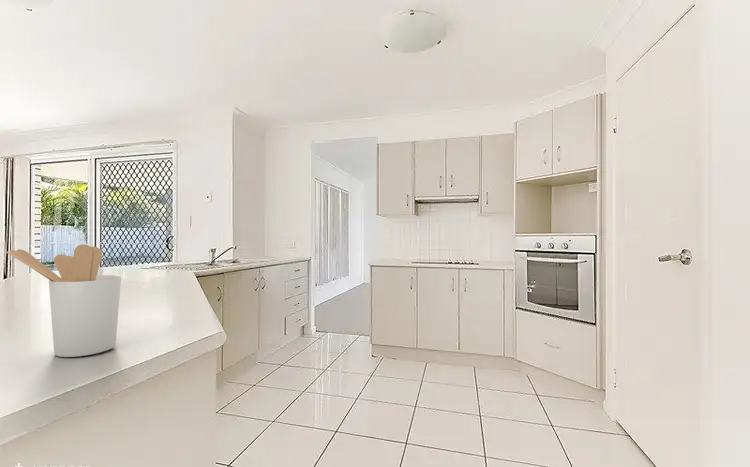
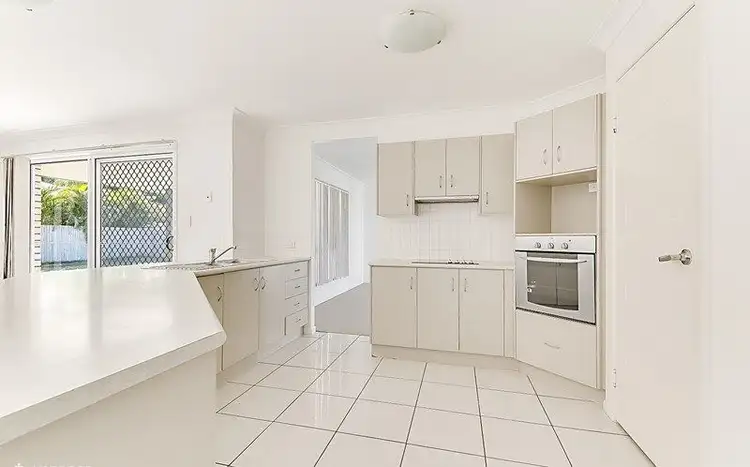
- utensil holder [5,243,122,358]
